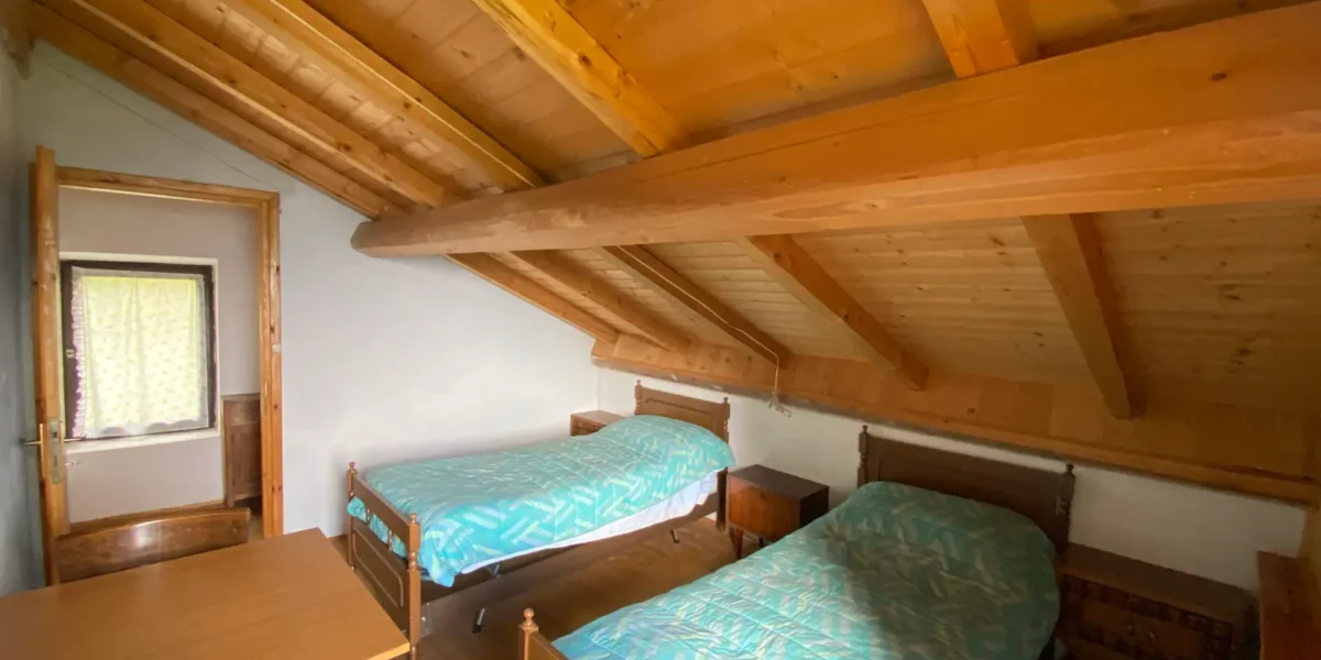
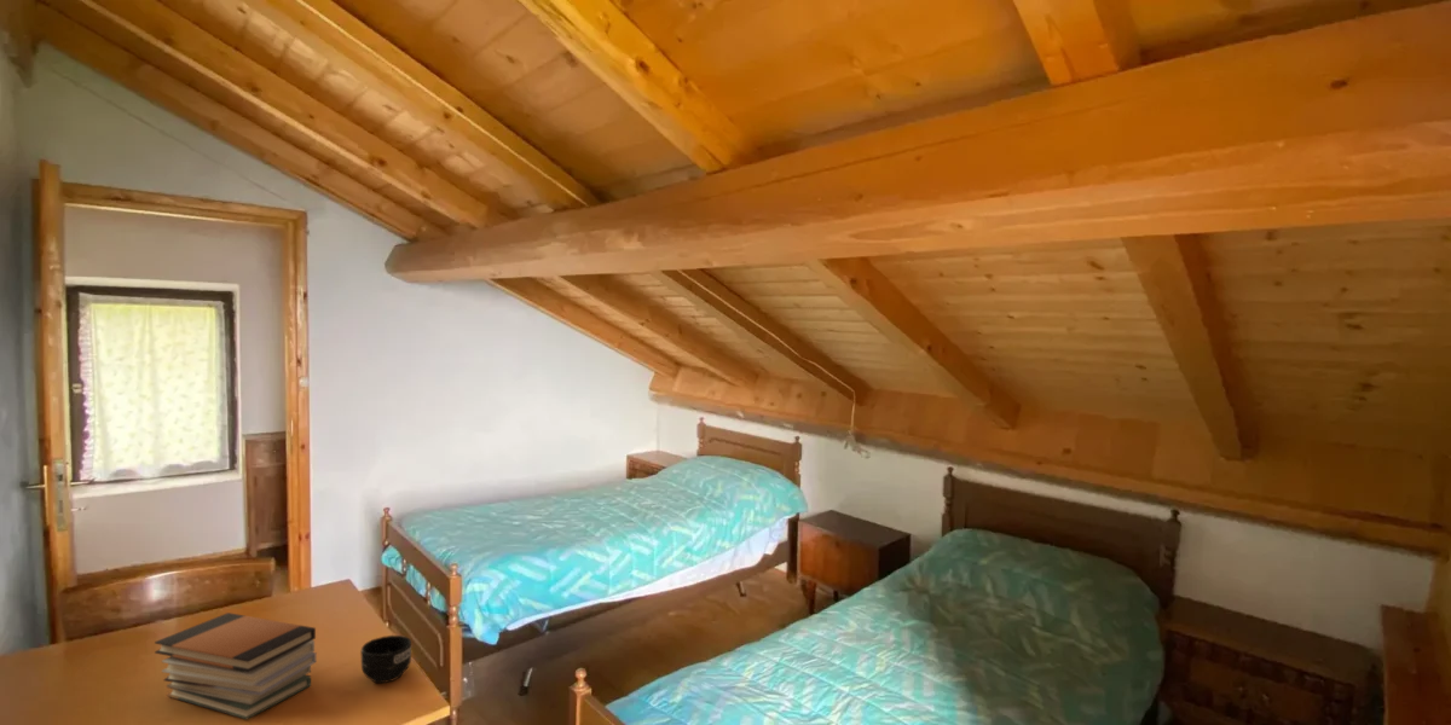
+ mug [359,634,412,684]
+ book stack [154,611,317,721]
